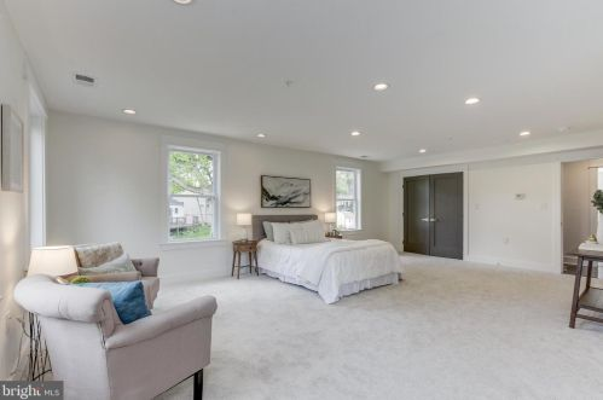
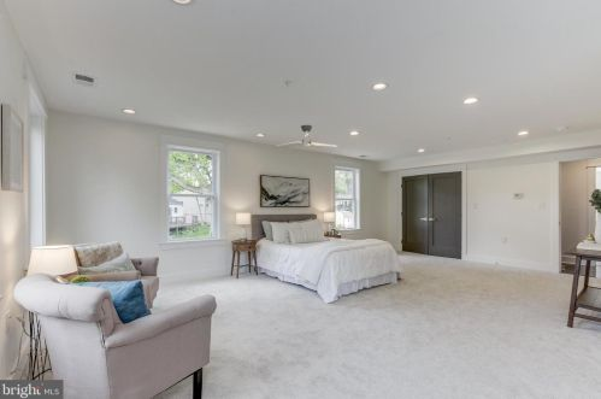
+ ceiling fan [275,124,340,148]
